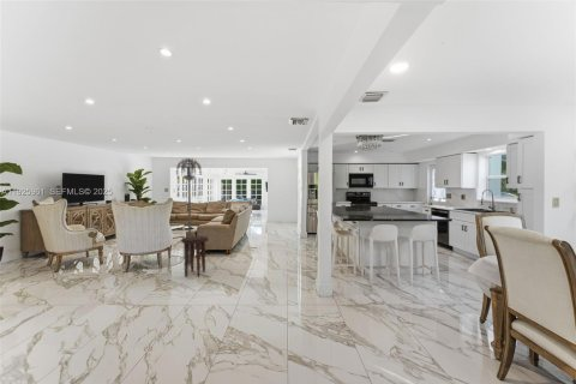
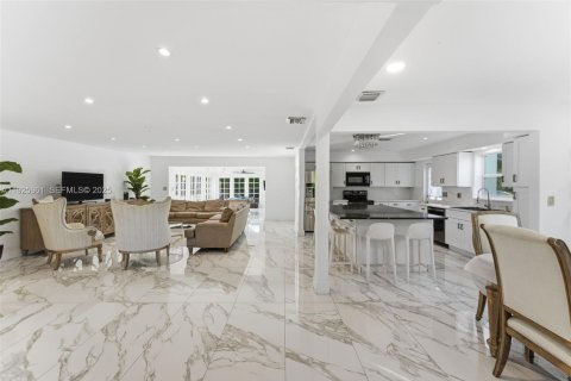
- floor lamp [175,157,203,264]
- side table [180,235,210,278]
